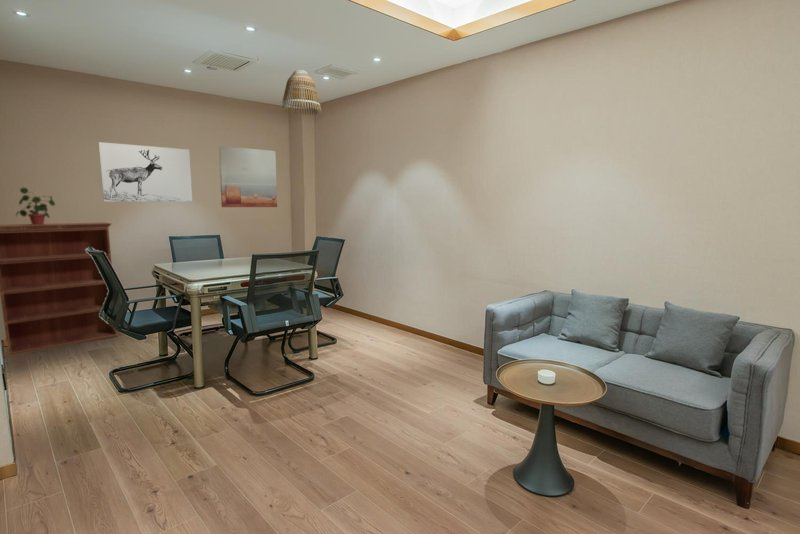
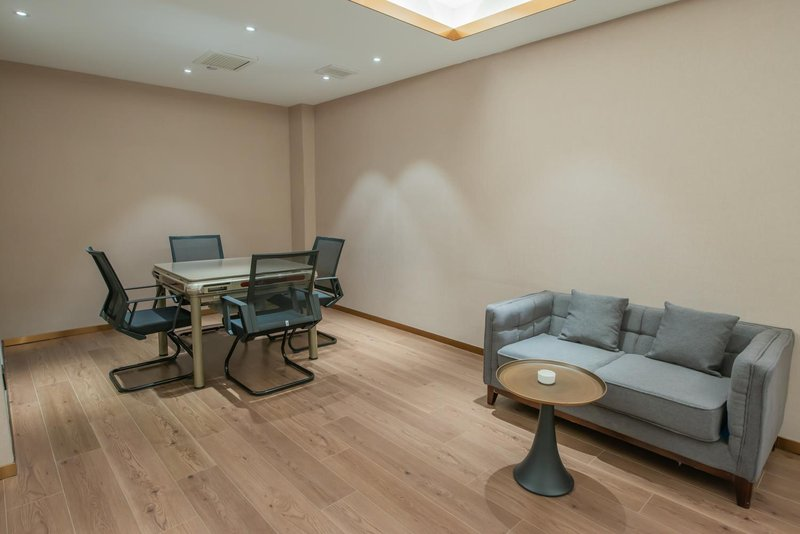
- lamp shade [280,69,323,116]
- potted plant [15,186,56,225]
- wall art [97,141,193,203]
- bookcase [0,221,119,356]
- wall art [218,145,278,208]
